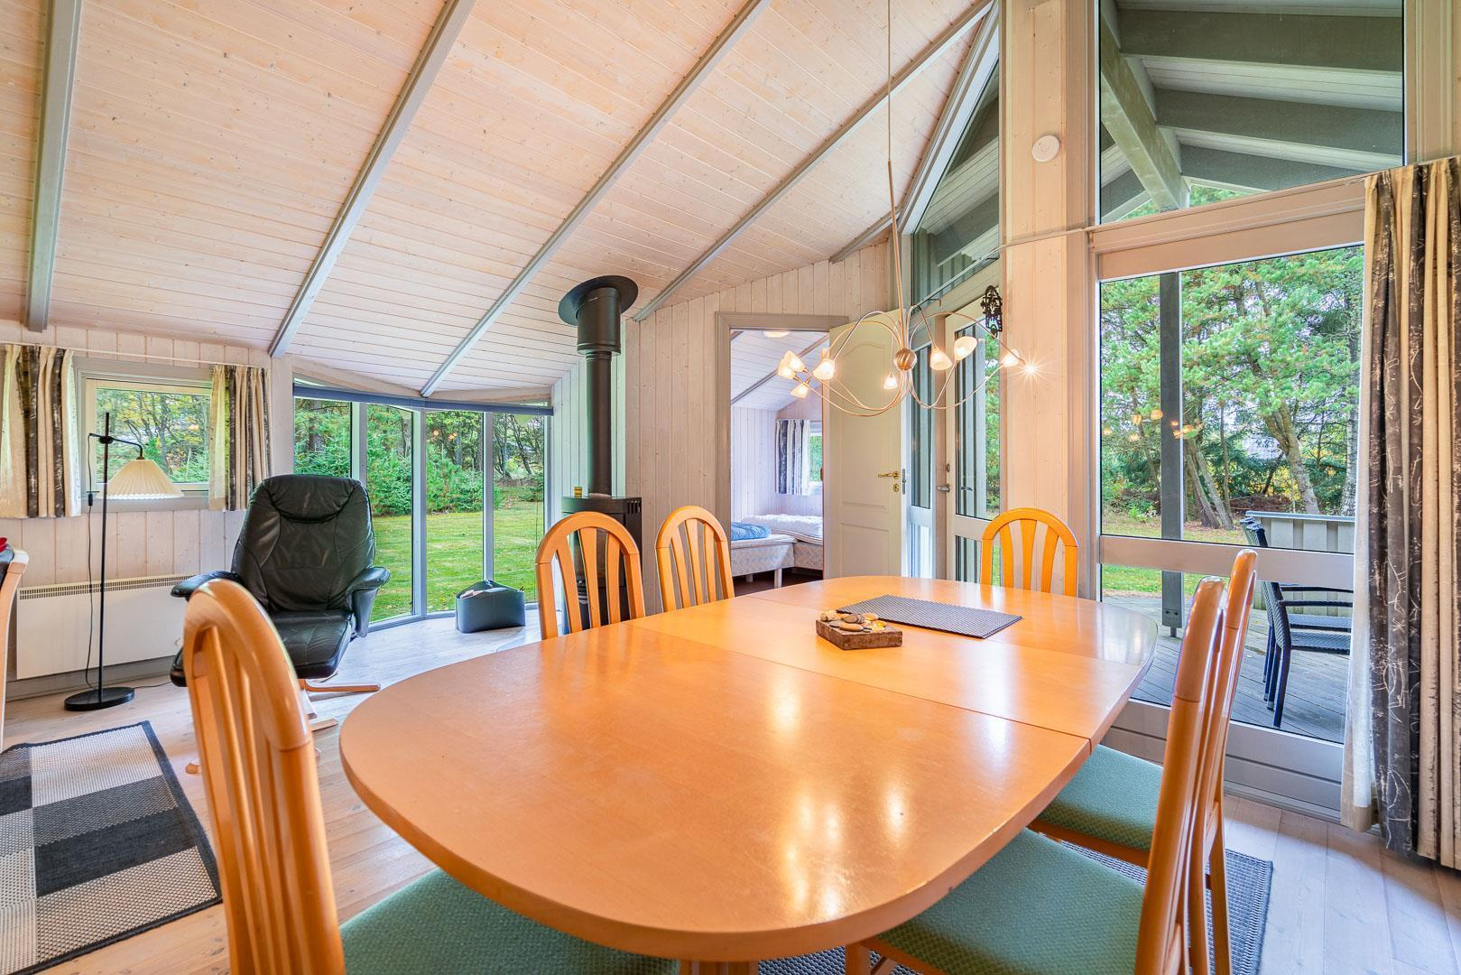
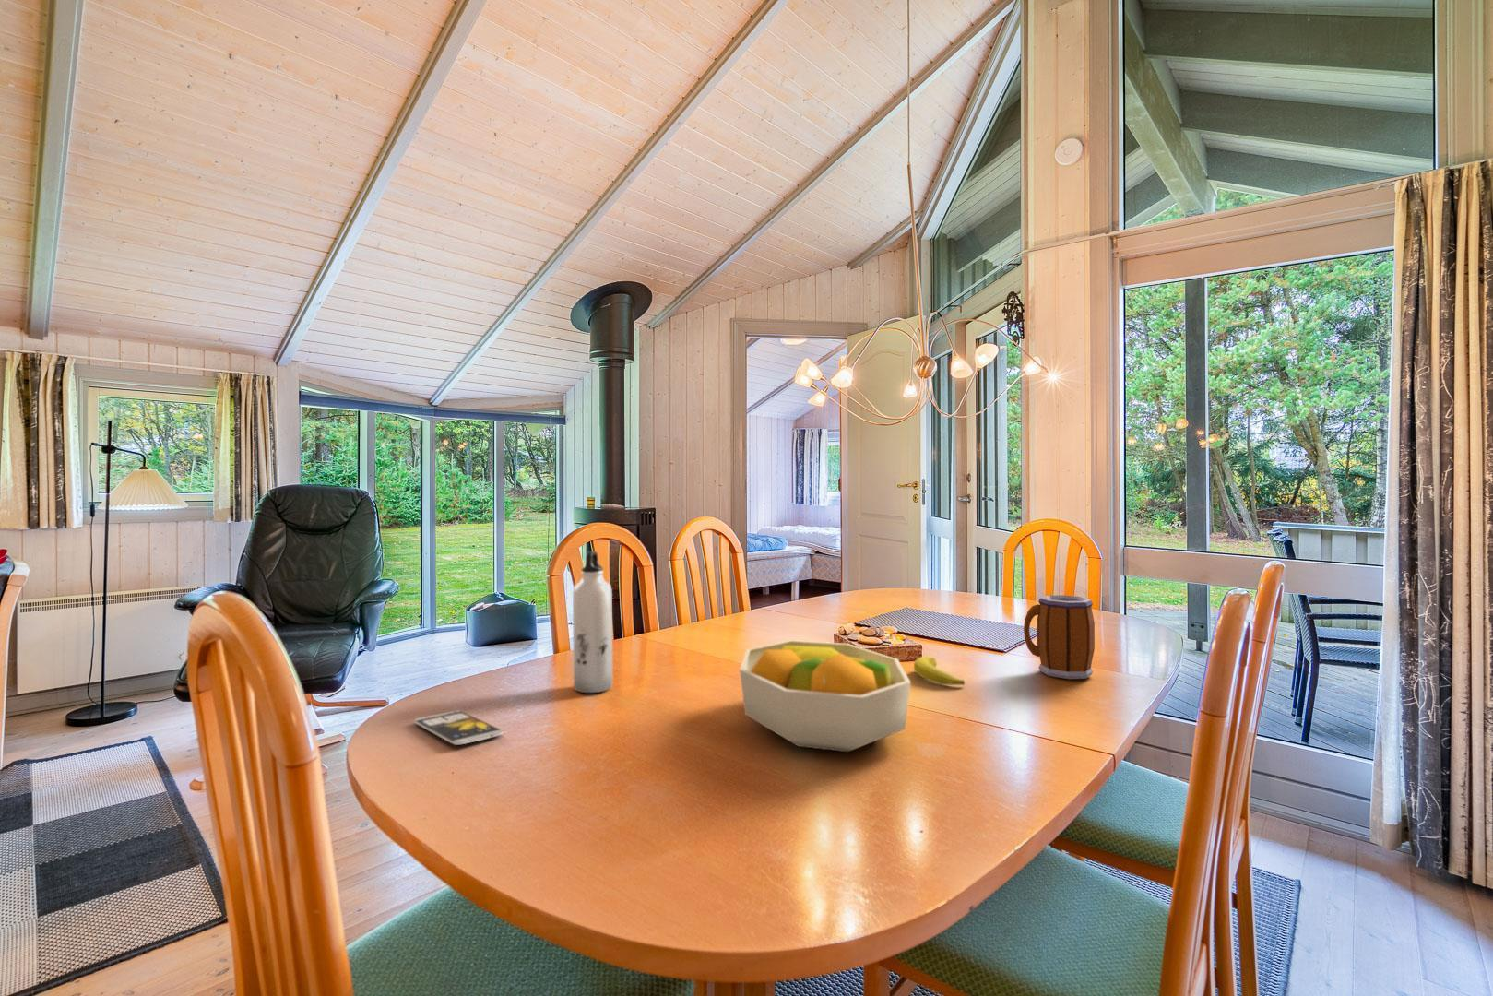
+ water bottle [571,550,614,694]
+ mug [1023,594,1095,679]
+ banana [913,656,966,686]
+ fruit bowl [738,639,912,753]
+ smartphone [414,710,504,746]
